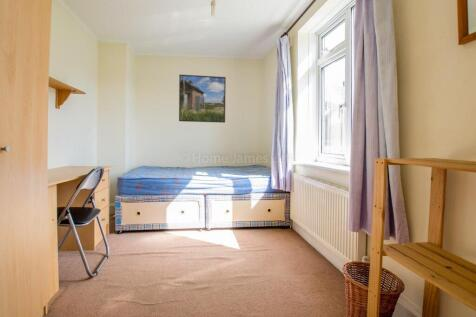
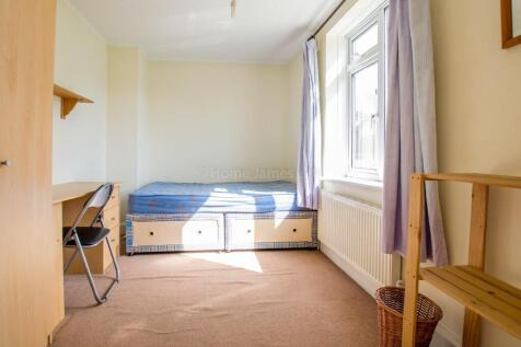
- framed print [178,74,227,124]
